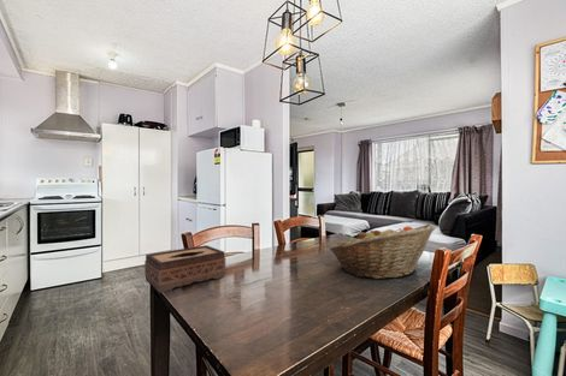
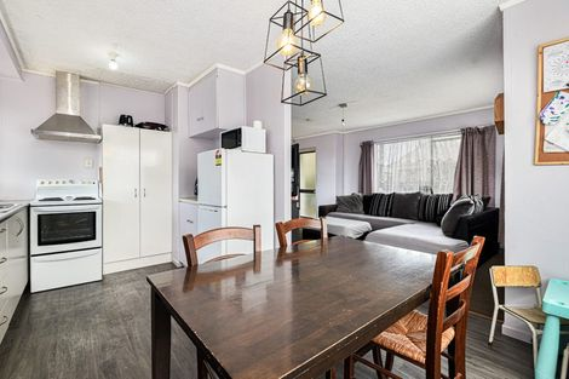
- fruit basket [329,223,437,280]
- tissue box [143,244,226,294]
